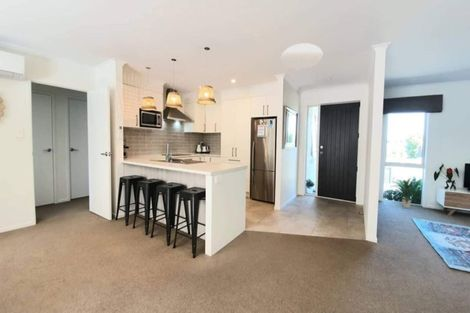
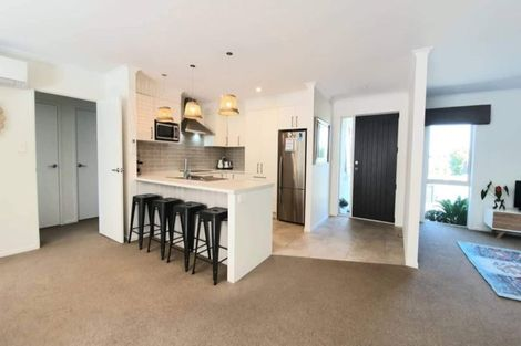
- indoor plant [392,176,421,209]
- ceiling light [280,42,323,70]
